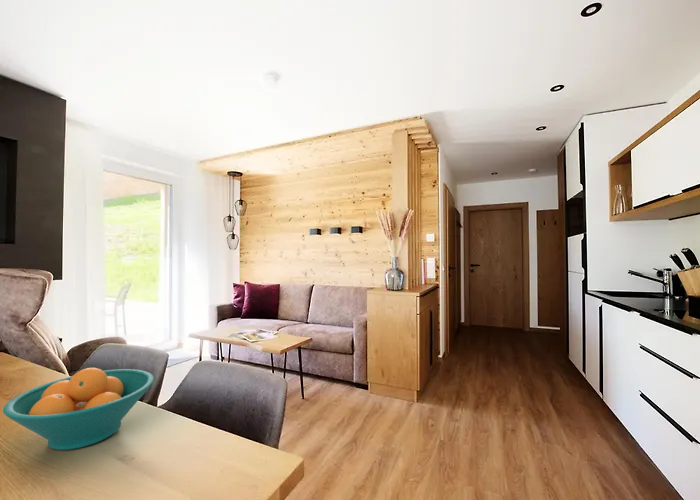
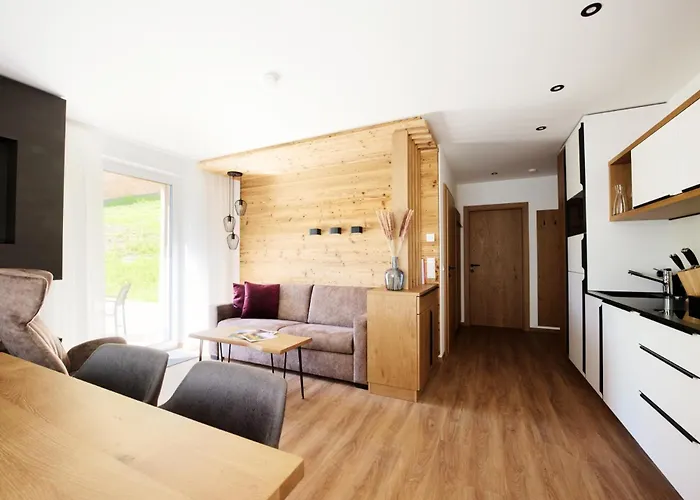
- fruit bowl [2,367,155,451]
